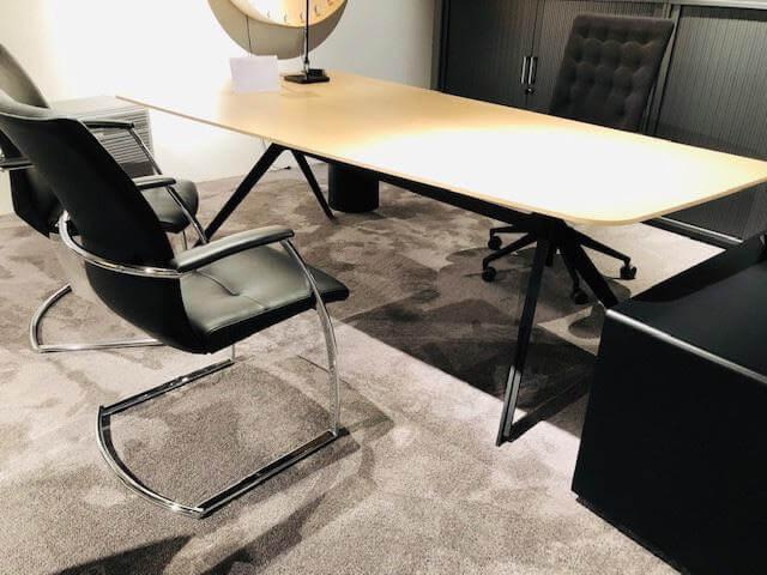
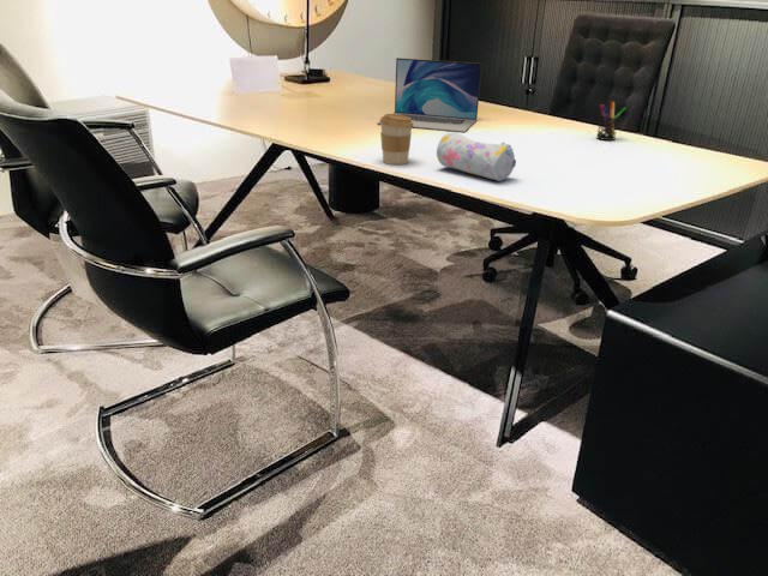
+ pencil case [436,131,517,182]
+ coffee cup [379,113,414,166]
+ pen holder [595,100,628,142]
+ laptop [376,56,482,133]
